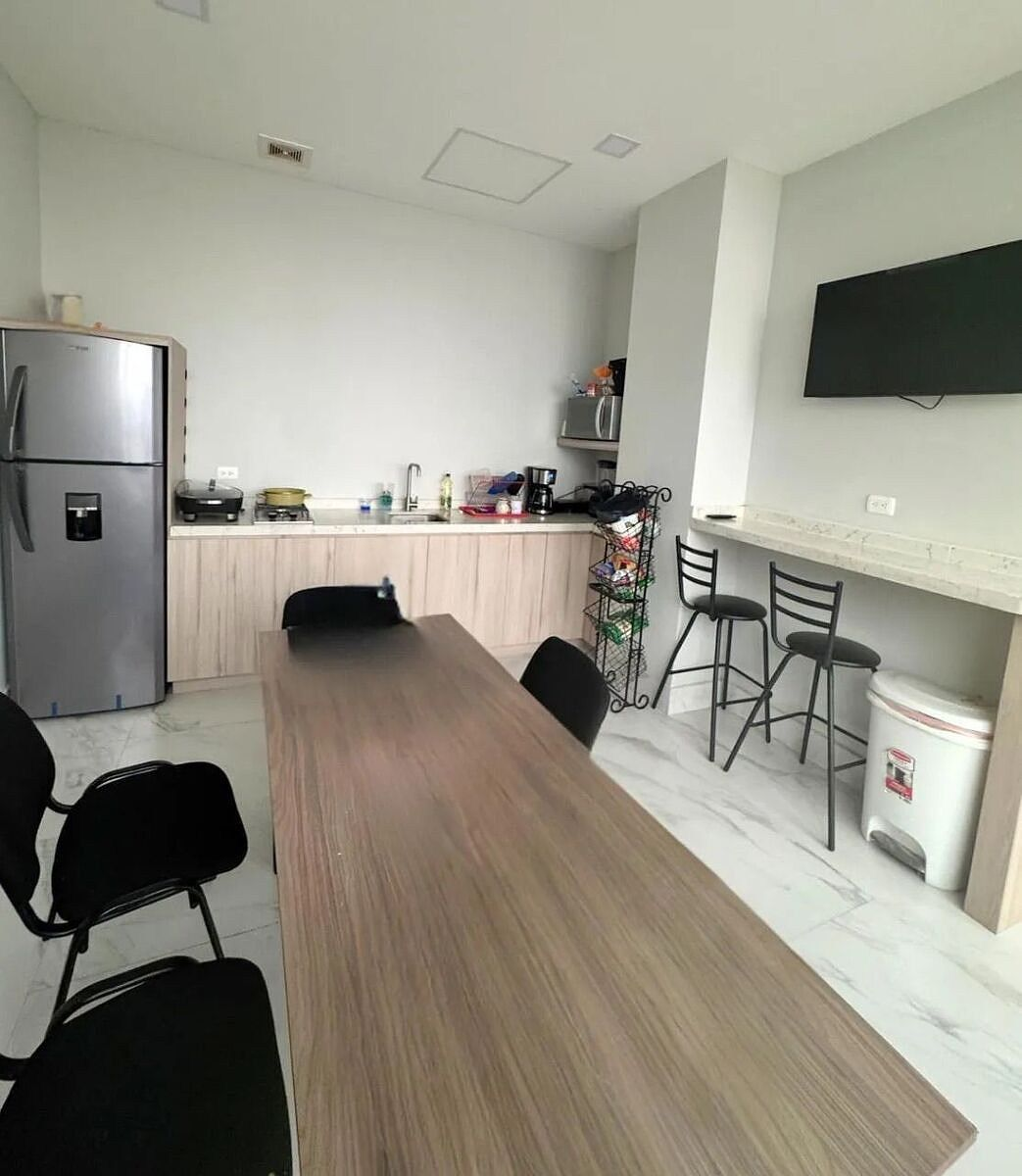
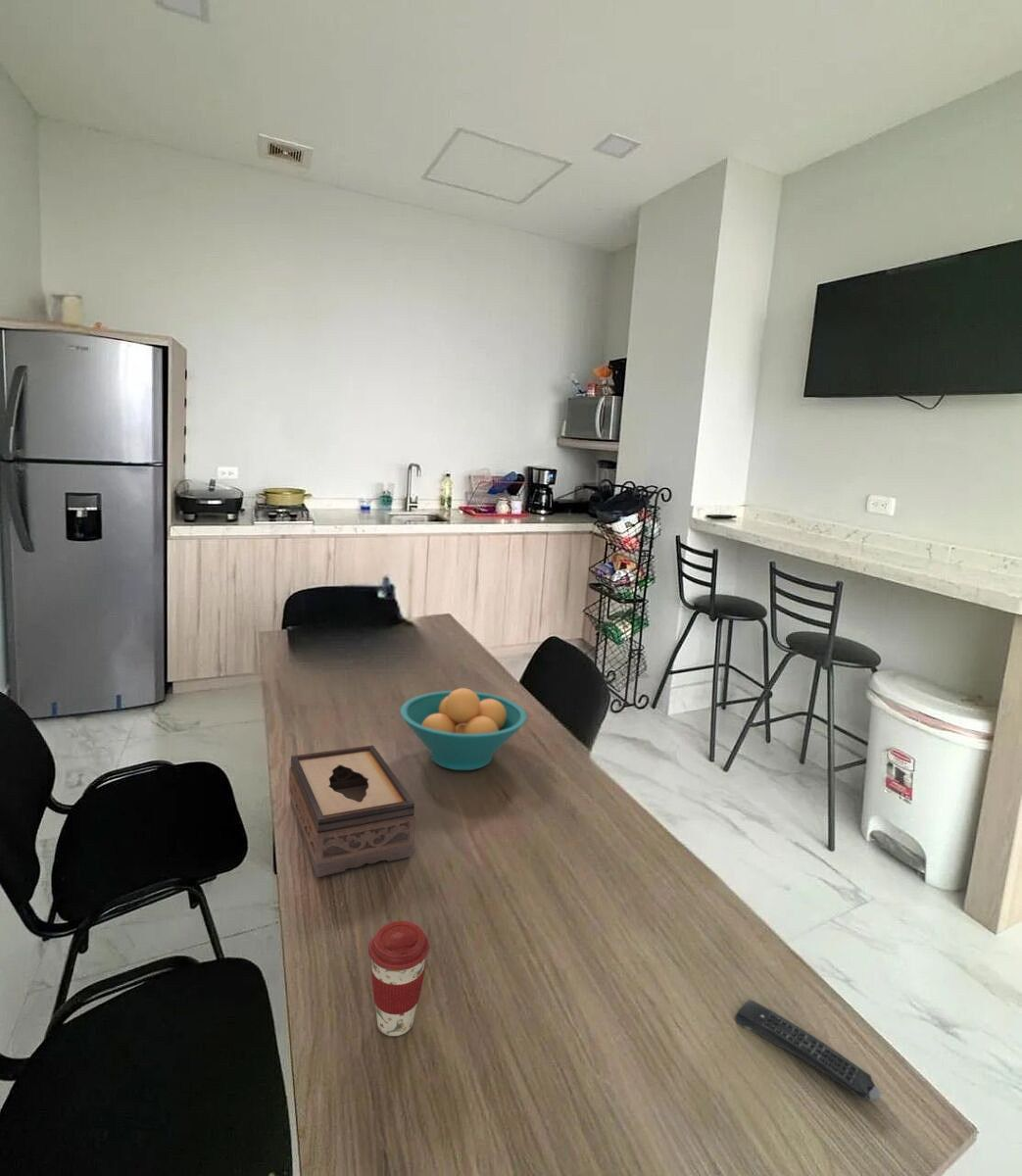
+ fruit bowl [399,687,528,771]
+ tissue box [288,745,416,878]
+ remote control [734,999,882,1102]
+ coffee cup [367,920,430,1037]
